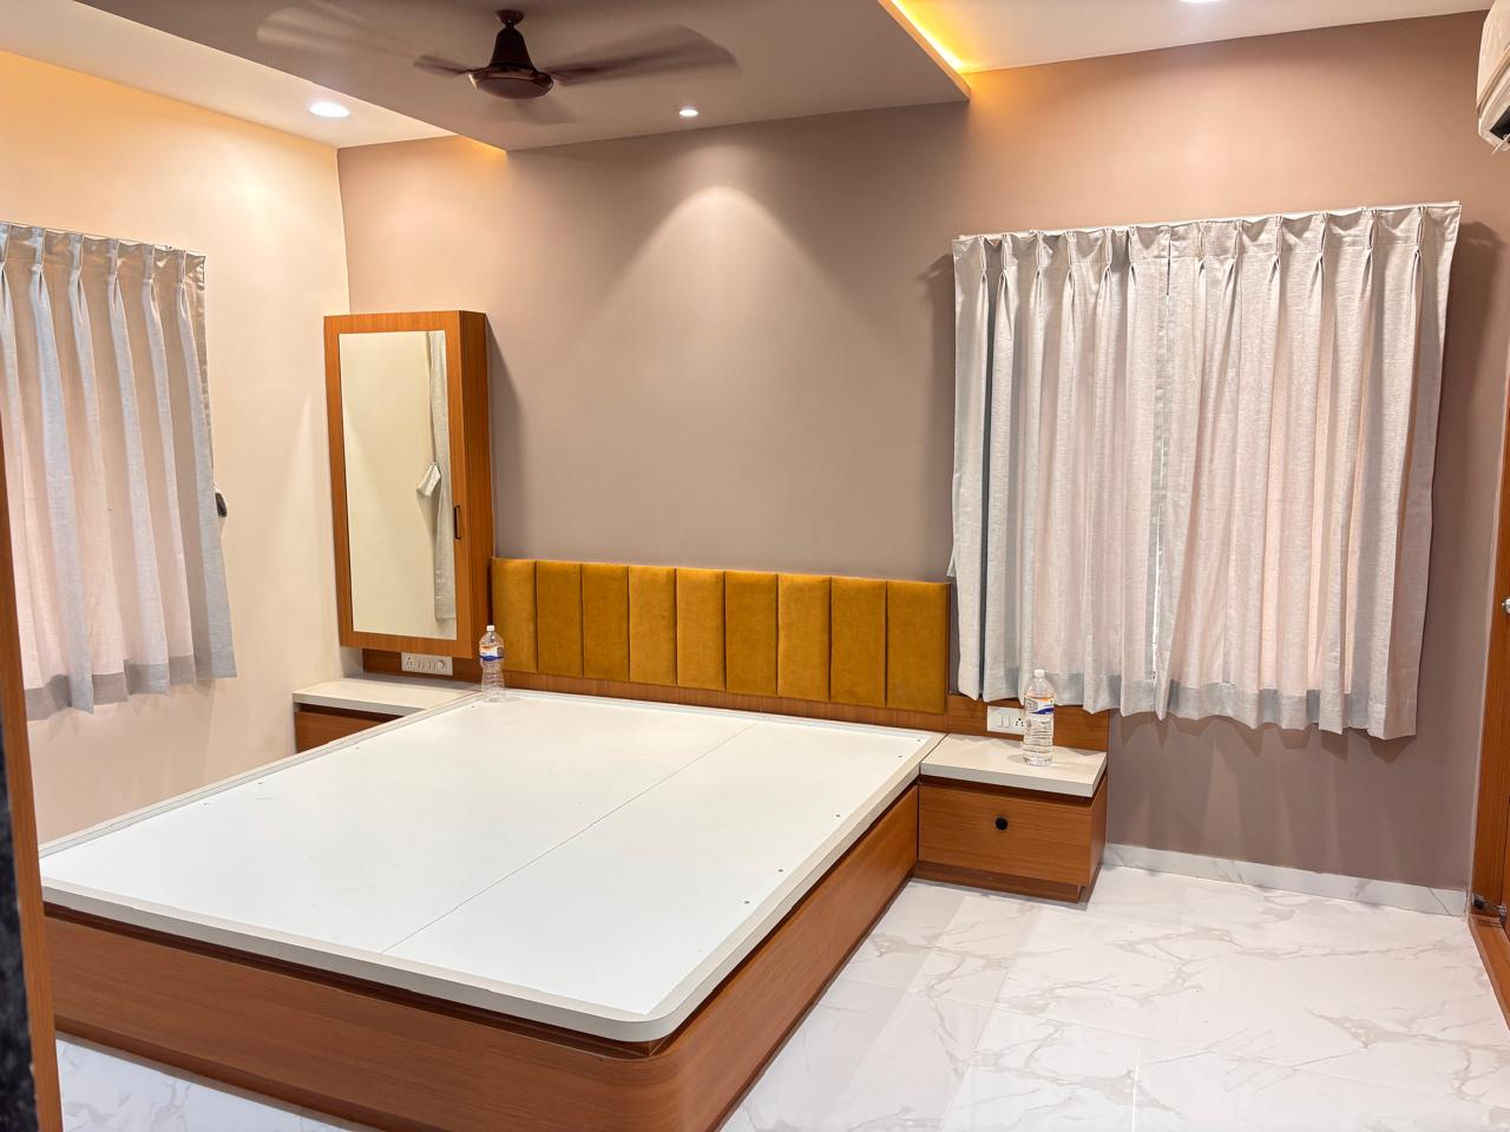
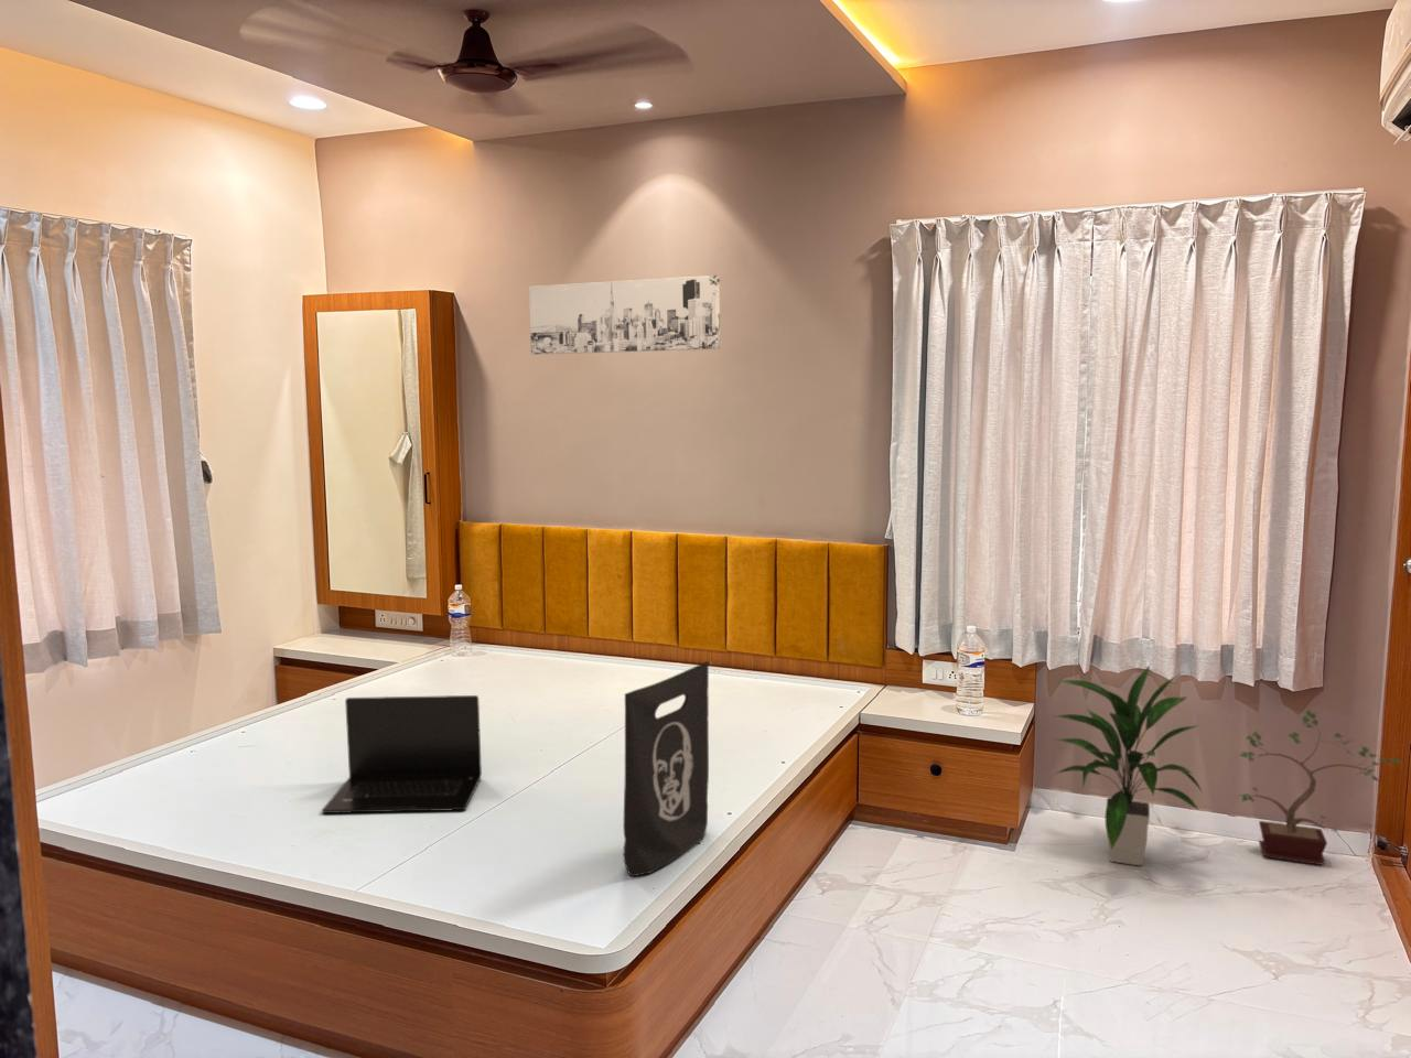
+ wall art [528,275,721,356]
+ indoor plant [1049,662,1202,866]
+ potted plant [1238,709,1403,866]
+ tote bag [622,660,710,877]
+ laptop [321,695,483,815]
